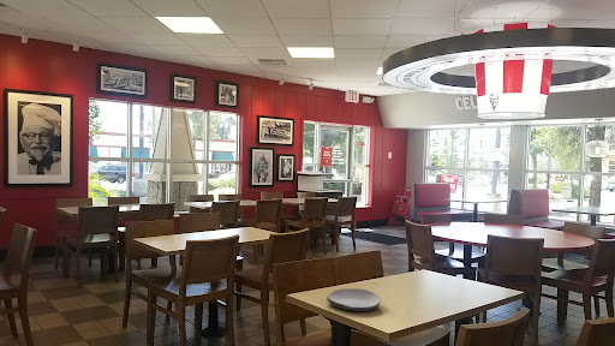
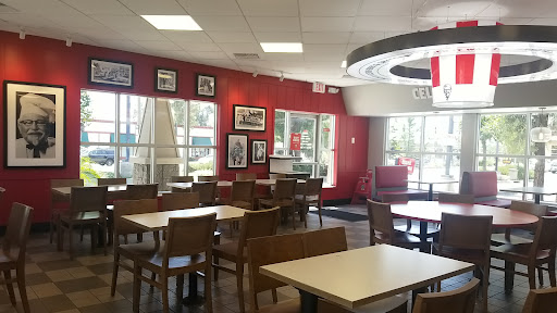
- plate [326,287,382,312]
